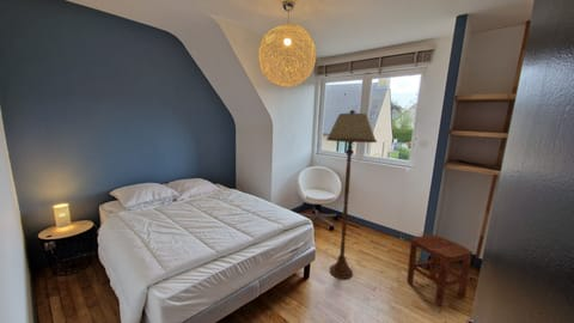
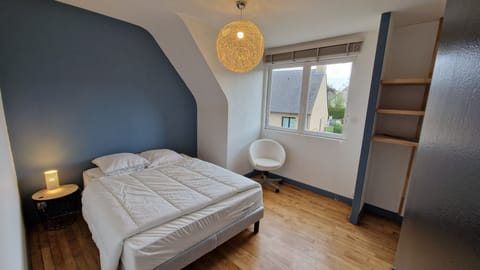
- floor lamp [325,109,378,280]
- stool [405,233,474,307]
